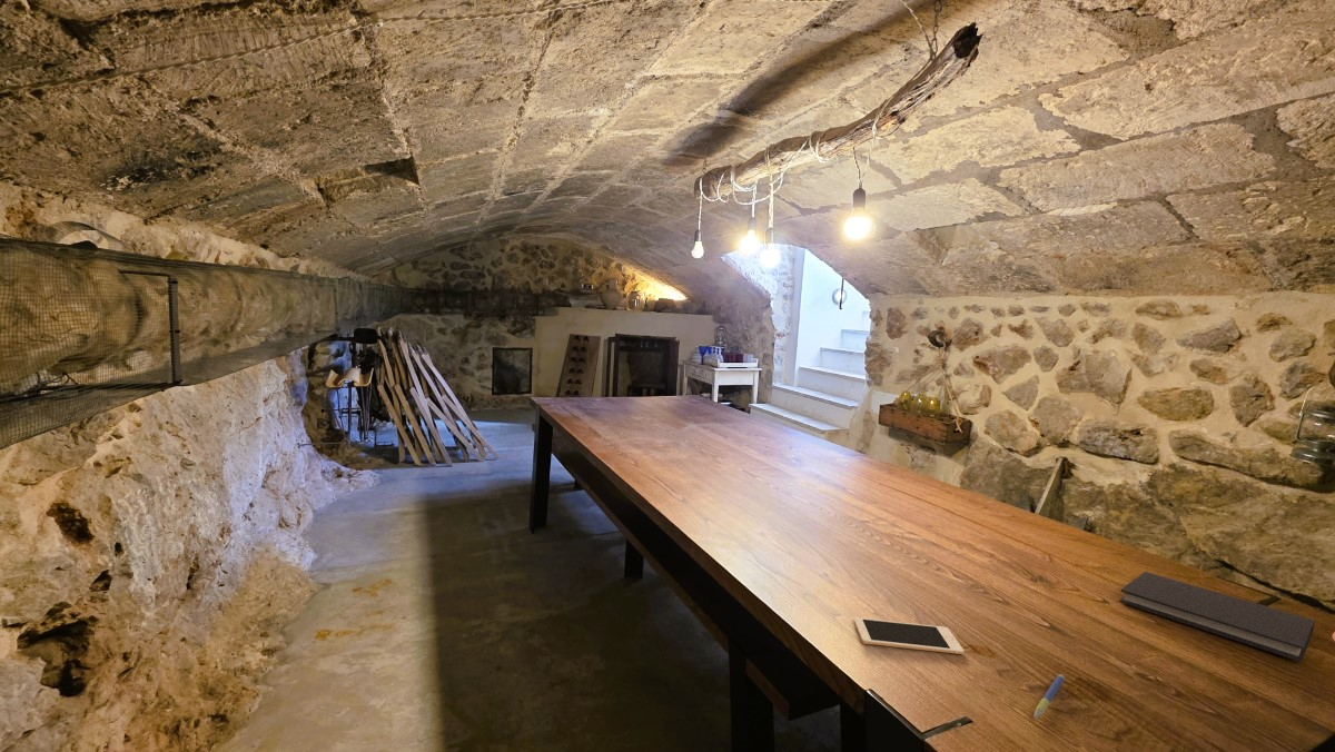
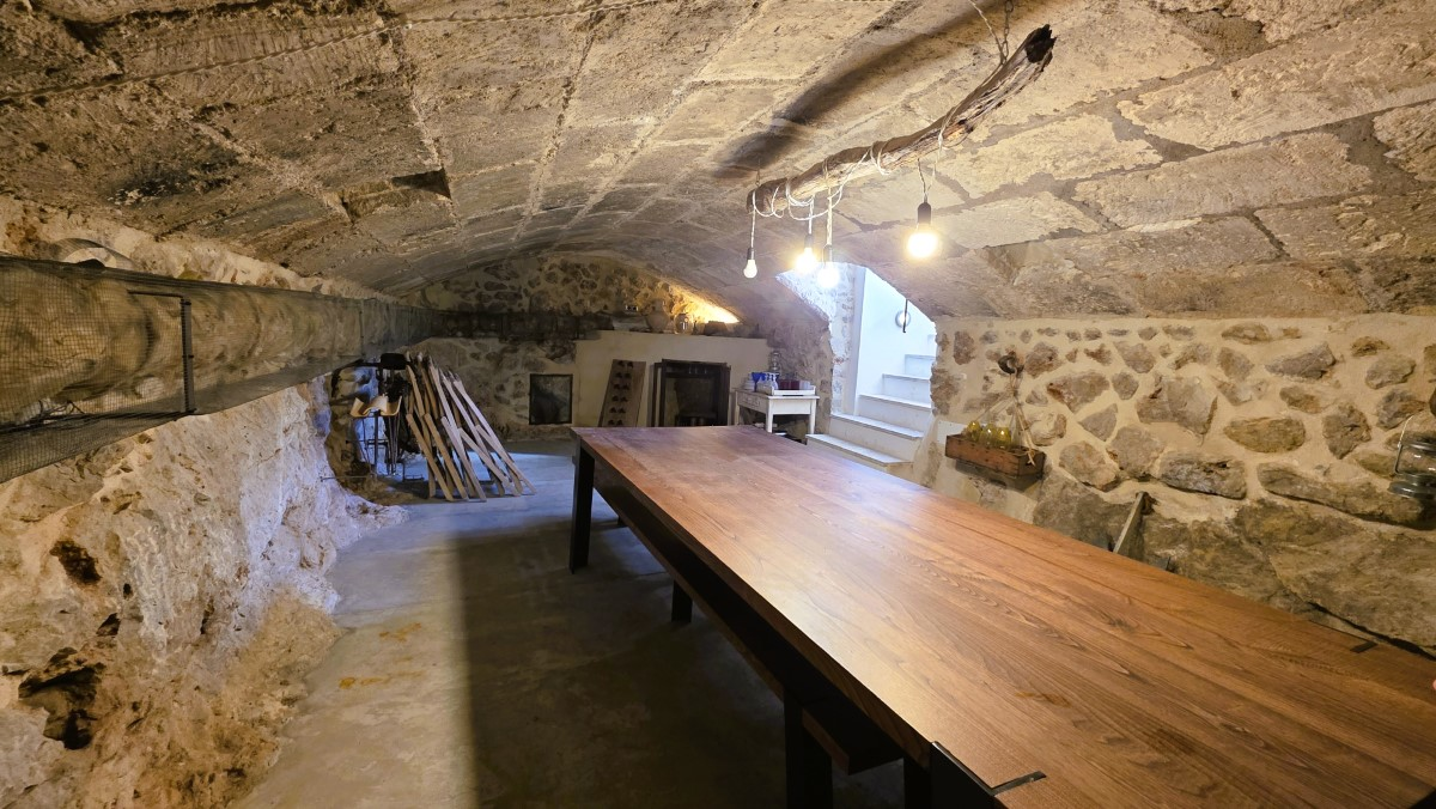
- pen [1032,673,1066,720]
- cell phone [853,616,966,655]
- diary [1118,571,1316,663]
